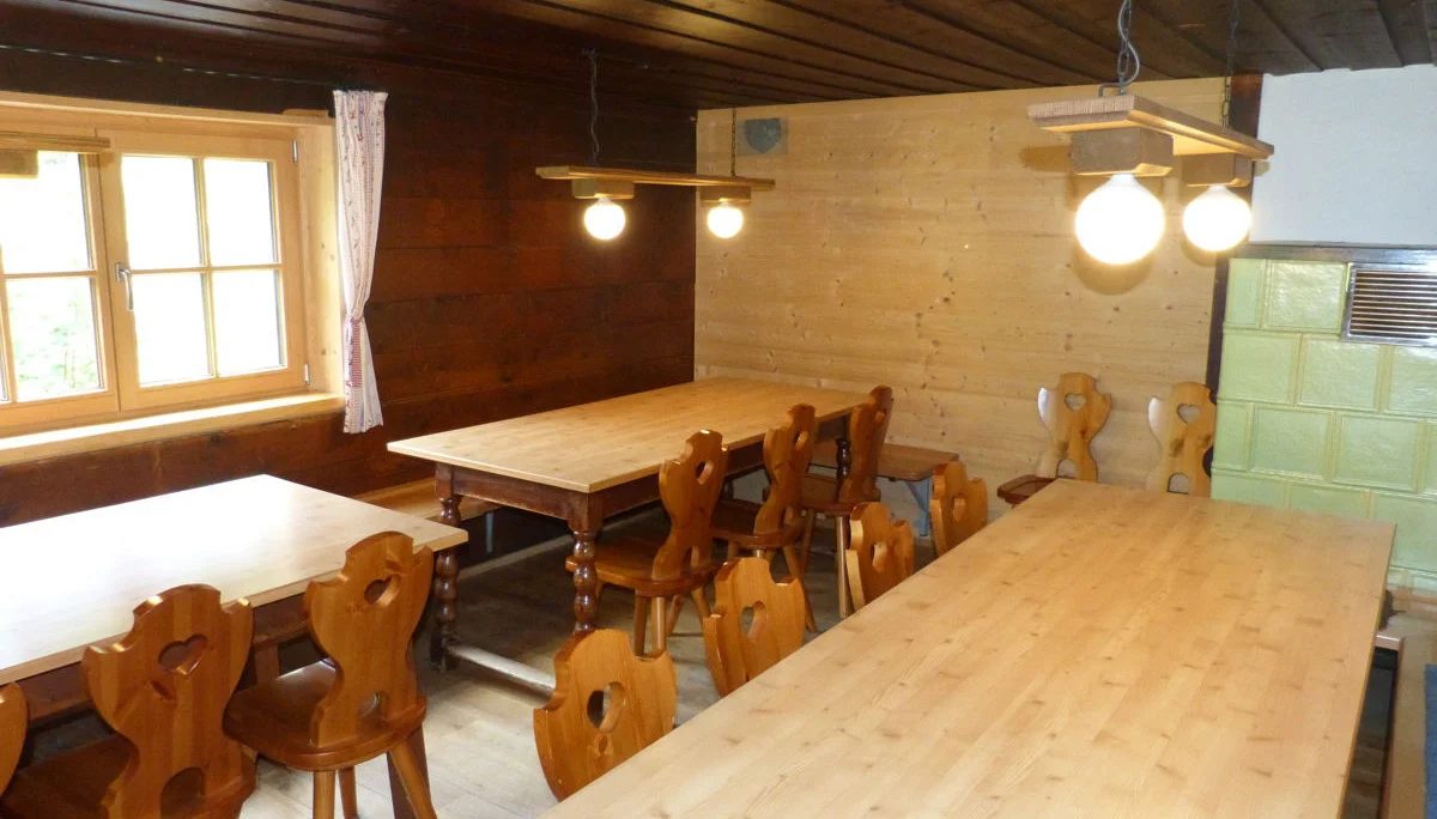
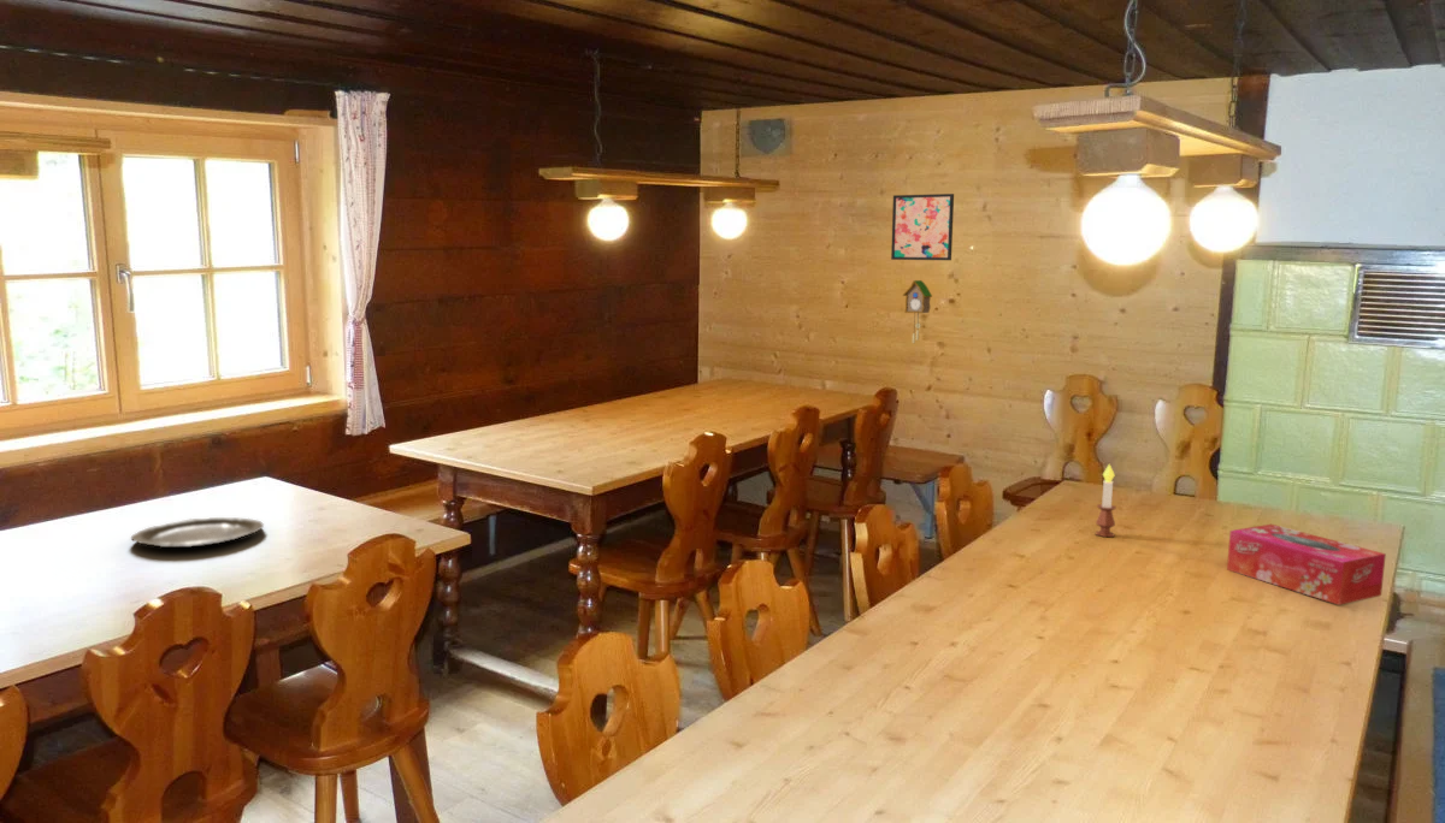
+ candle [1095,463,1117,538]
+ tissue box [1226,523,1387,606]
+ cuckoo clock [902,279,933,344]
+ plate [130,516,265,549]
+ wall art [890,193,955,261]
